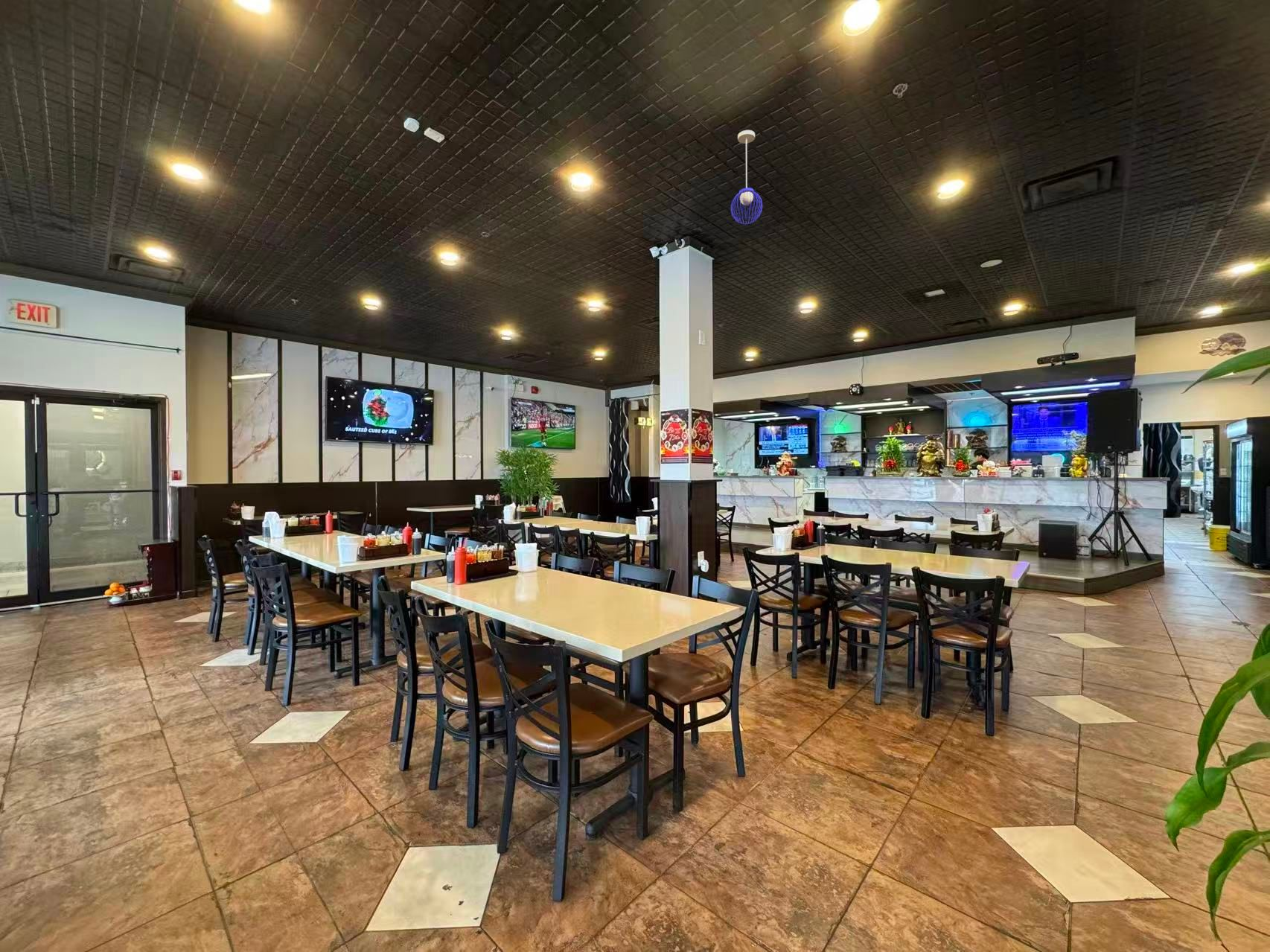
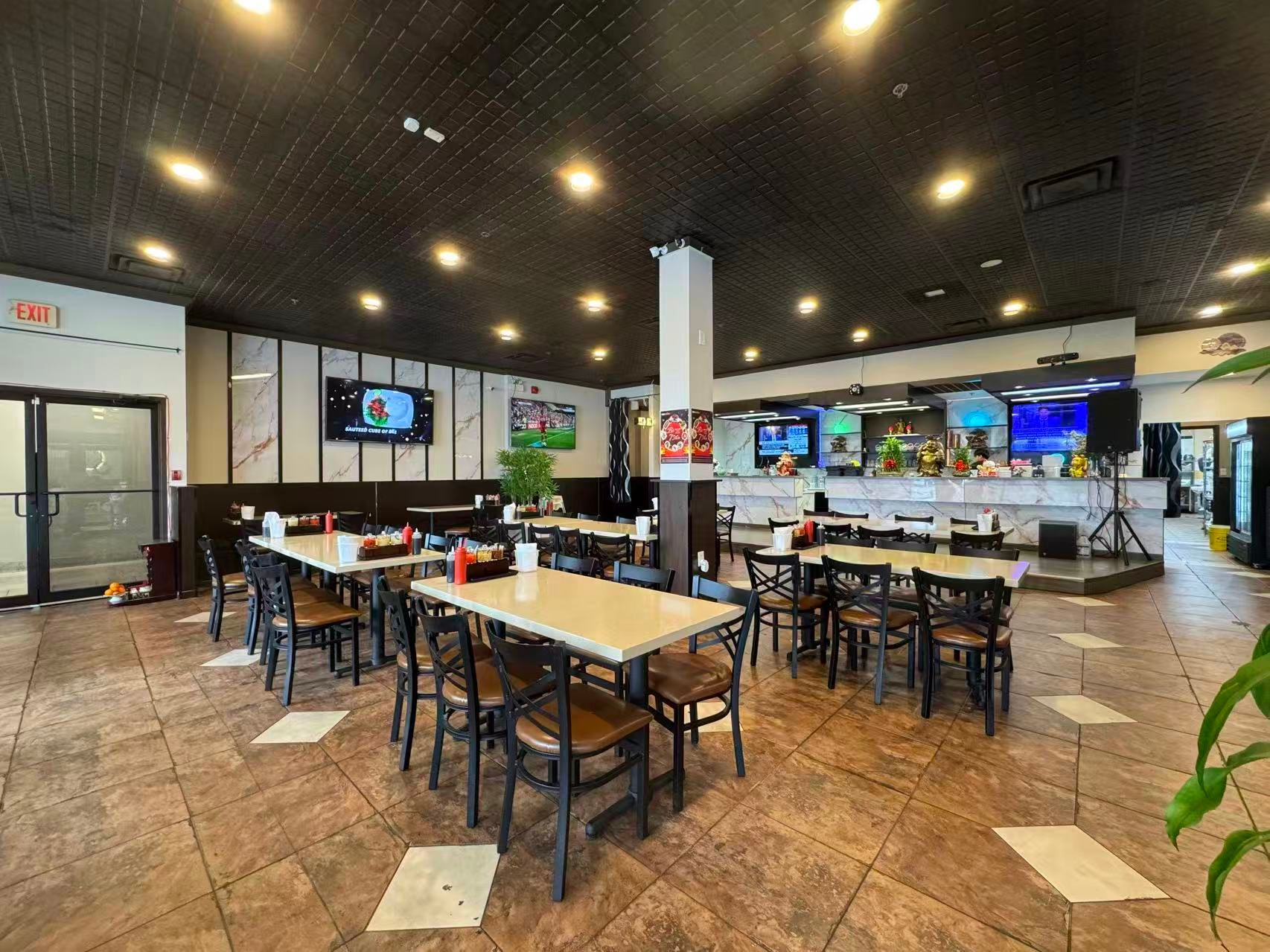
- pendant light [730,130,763,225]
